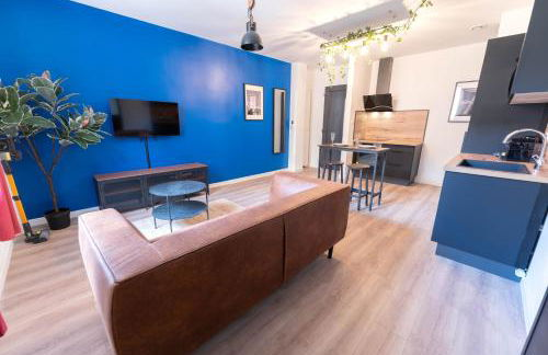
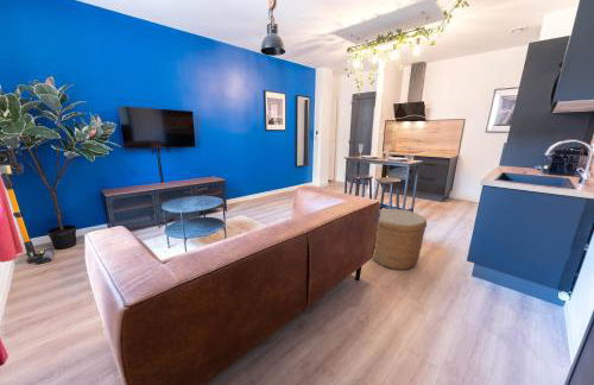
+ basket [372,208,428,271]
